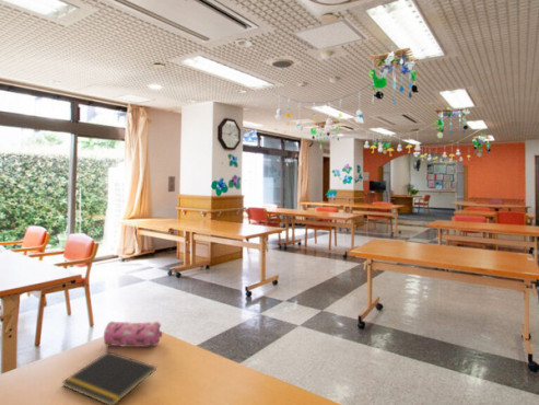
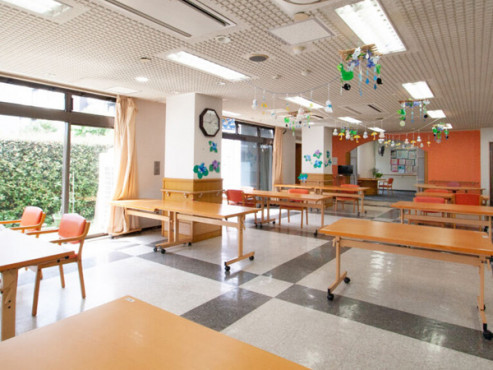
- notepad [61,350,157,405]
- pencil case [103,321,163,348]
